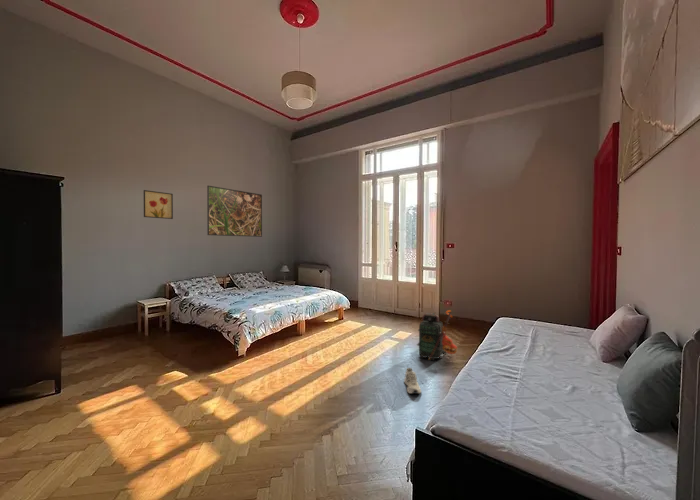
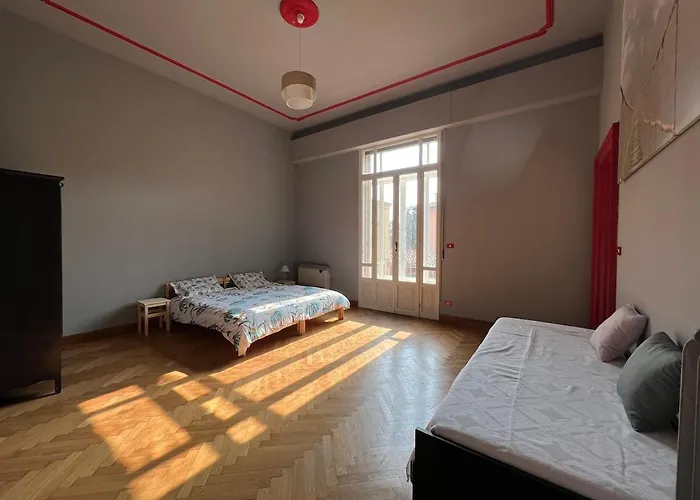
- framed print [206,185,263,238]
- shoe [403,367,422,395]
- backpack [415,309,458,361]
- wall art [143,189,174,220]
